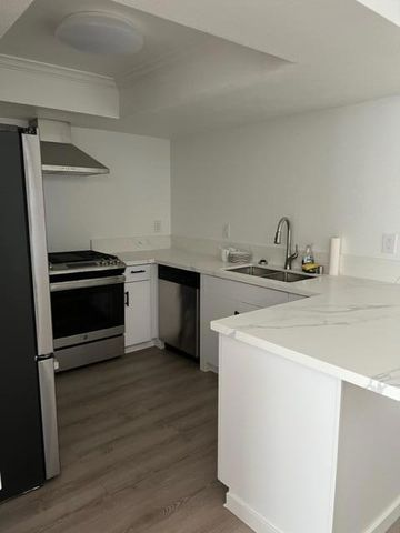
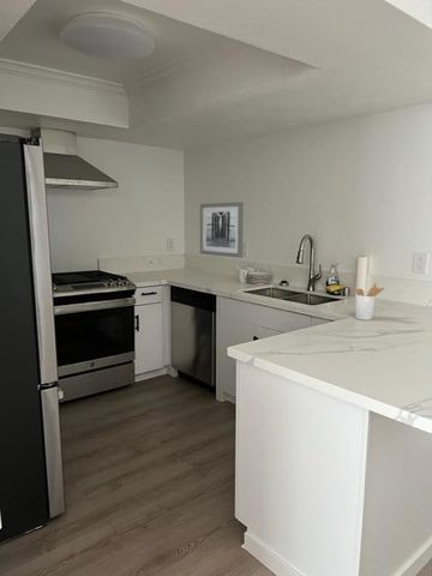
+ utensil holder [354,282,385,322]
+ wall art [199,200,245,259]
